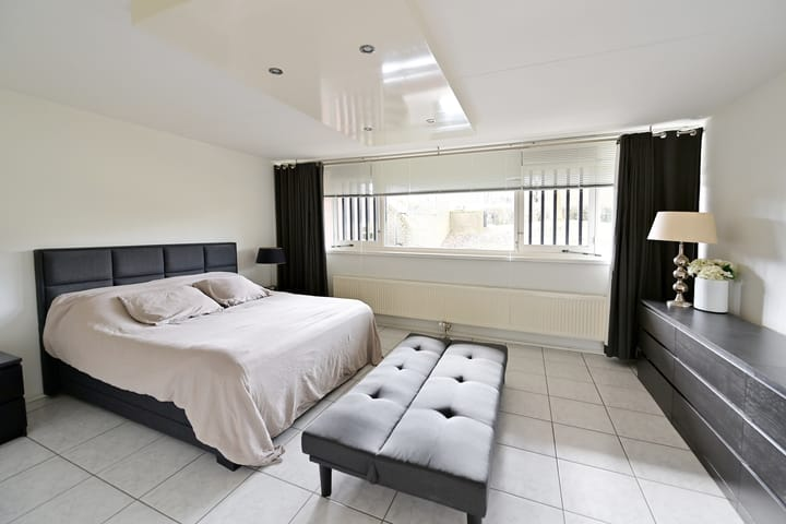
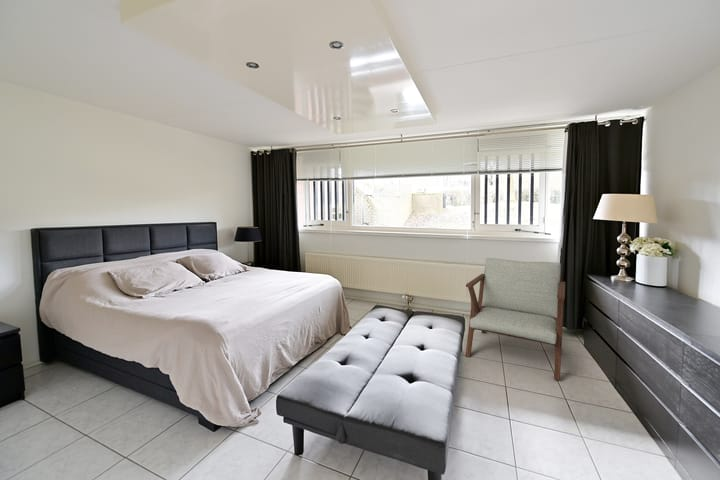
+ lounge chair [465,257,566,381]
